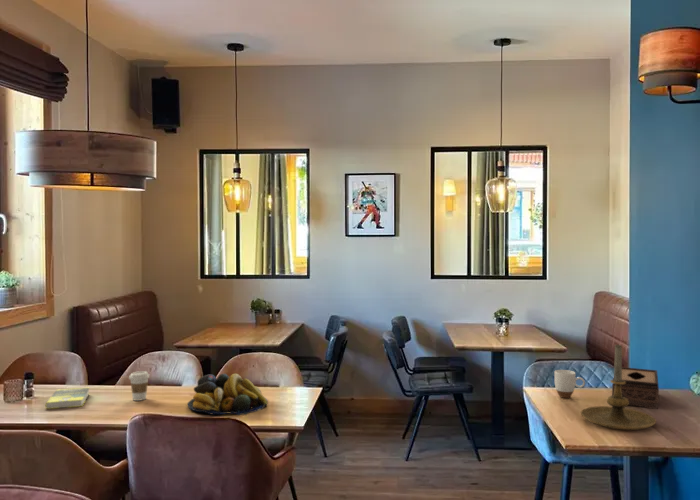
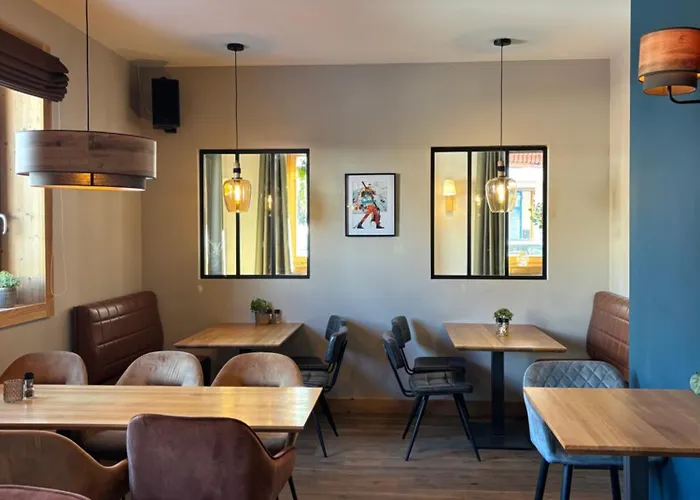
- tissue box [611,366,660,410]
- fruit bowl [187,373,268,416]
- candle holder [580,343,657,431]
- coffee cup [128,370,150,402]
- mug [554,369,586,399]
- book [44,386,91,410]
